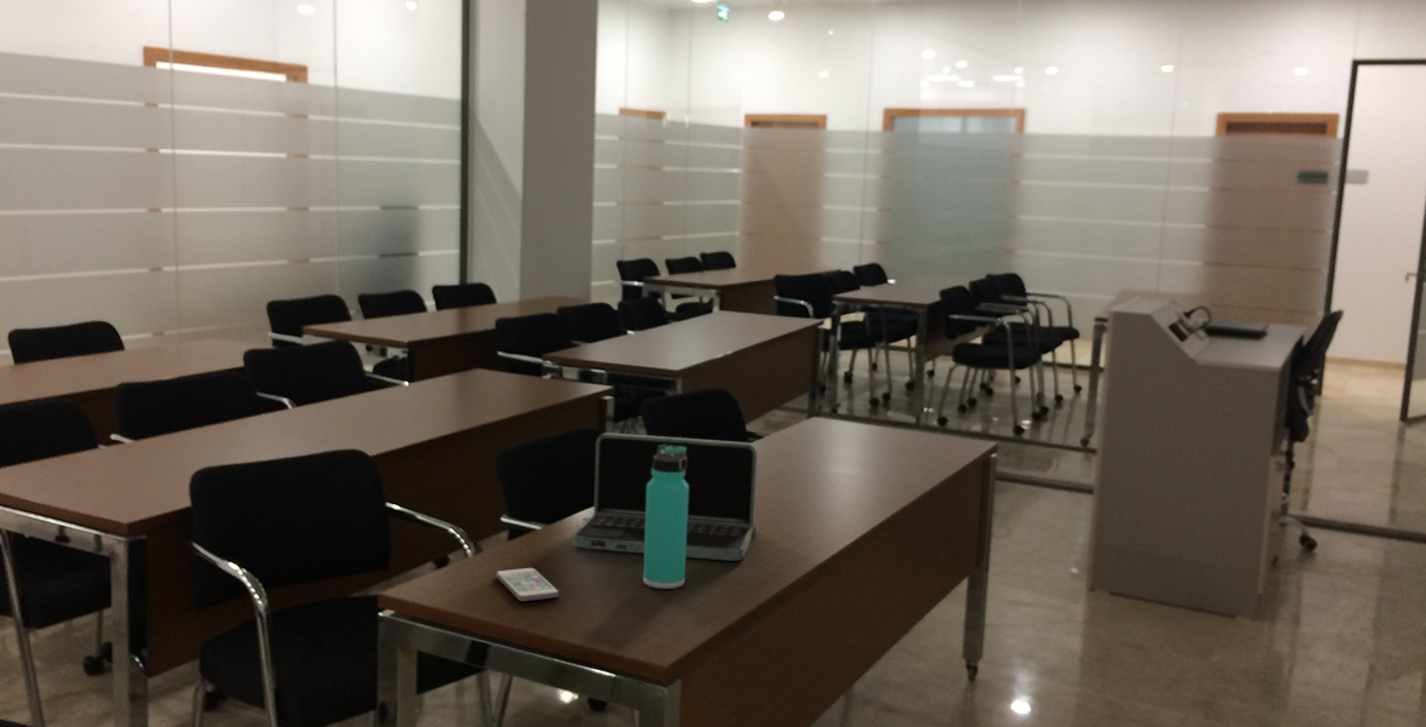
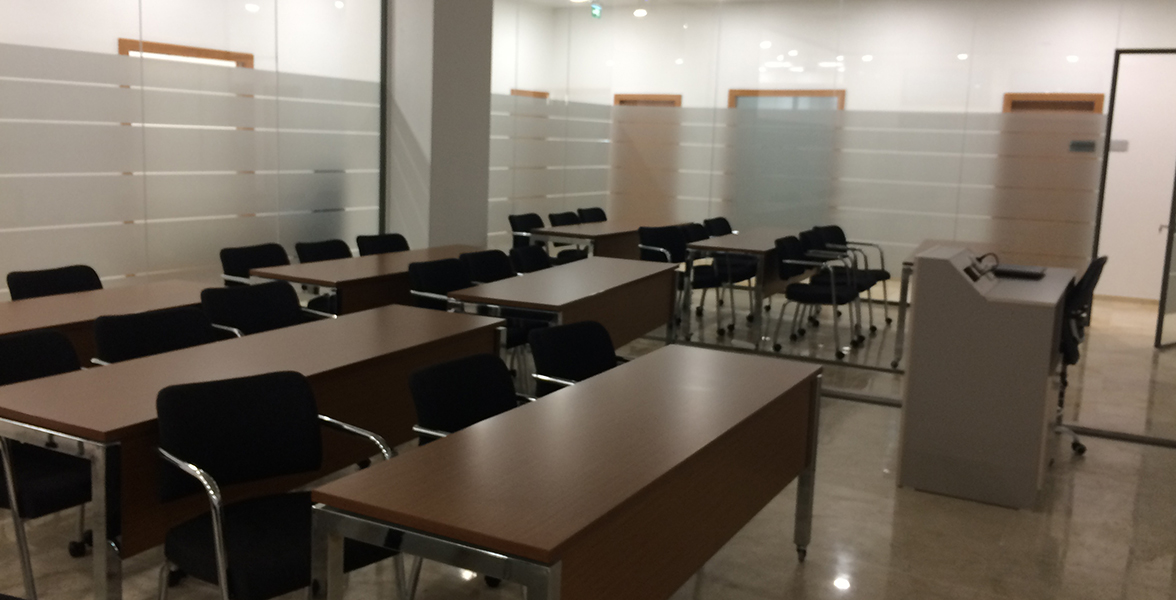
- thermos bottle [643,445,689,590]
- smartphone [495,567,560,602]
- laptop [572,431,759,562]
